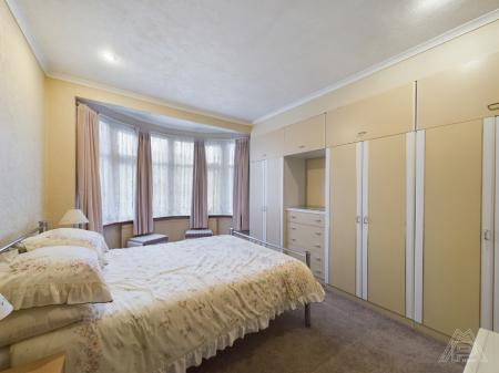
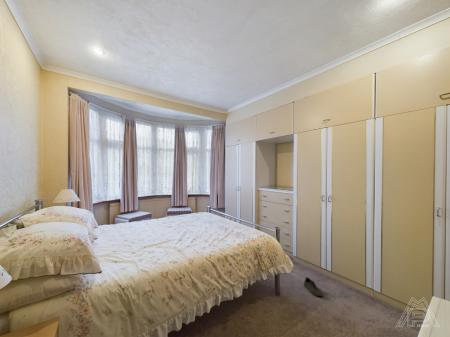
+ shoe [303,276,323,297]
